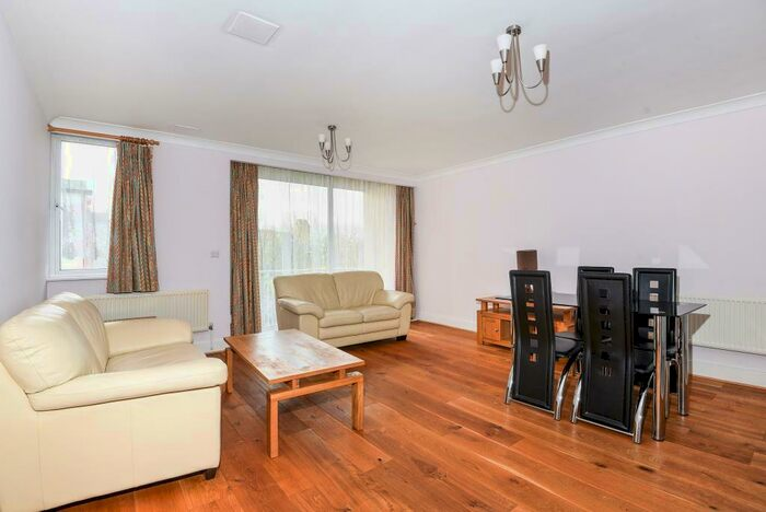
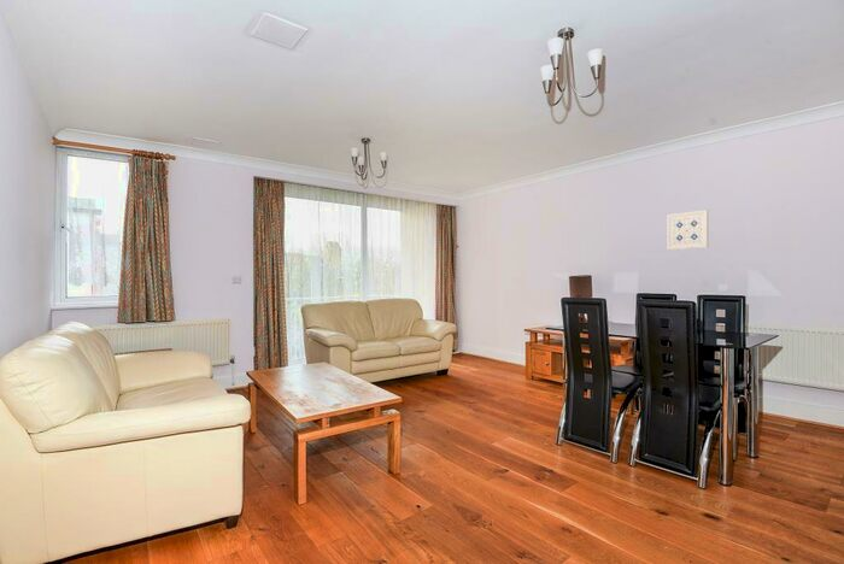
+ wall art [666,210,709,251]
